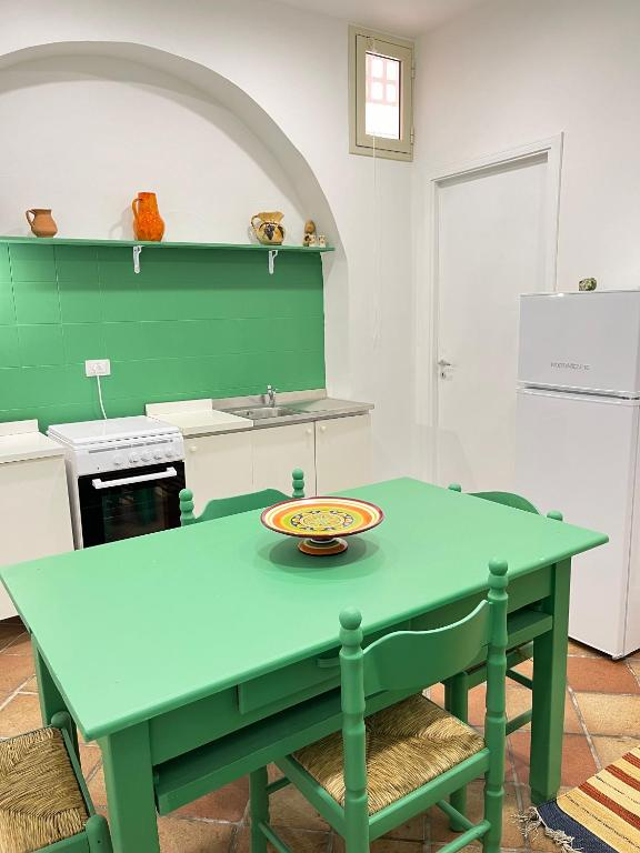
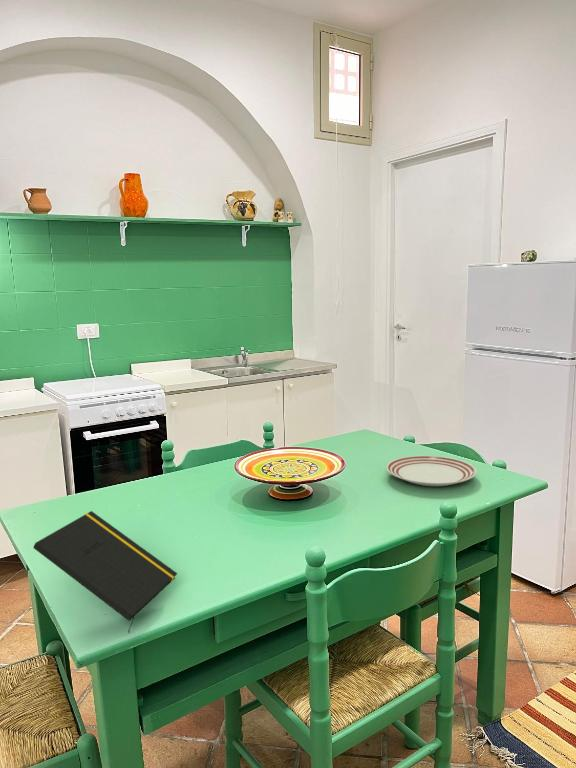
+ notepad [32,510,179,634]
+ dinner plate [385,455,478,487]
